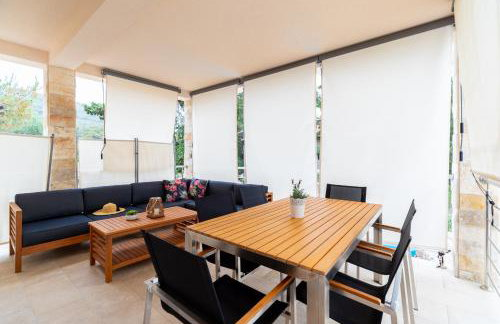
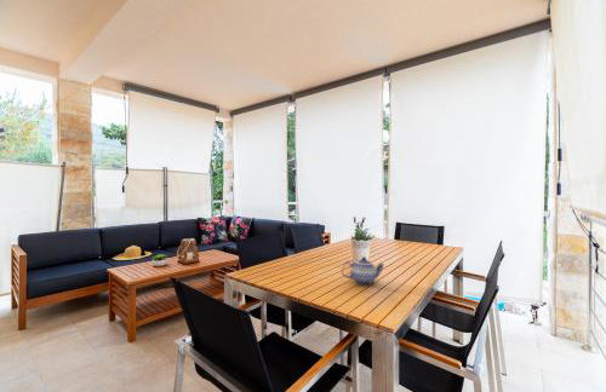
+ teapot [341,255,385,286]
